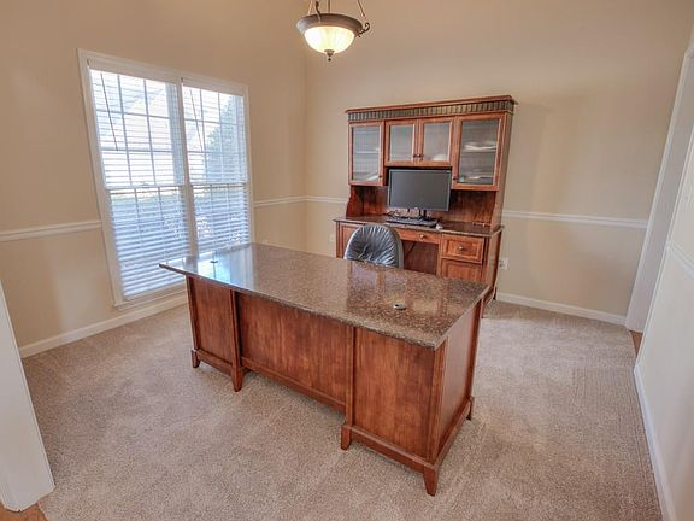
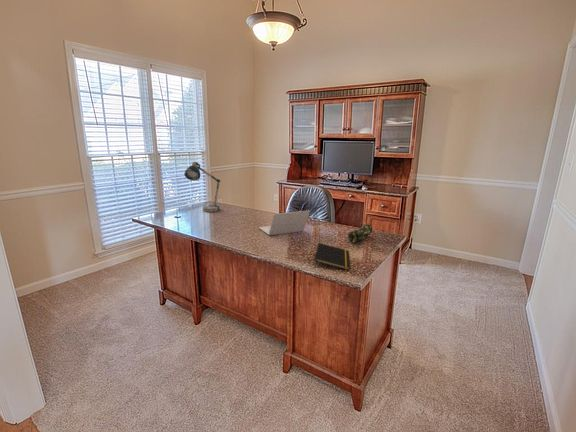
+ notepad [314,242,351,271]
+ pencil case [347,222,373,244]
+ desk lamp [183,161,221,213]
+ laptop [258,210,311,236]
